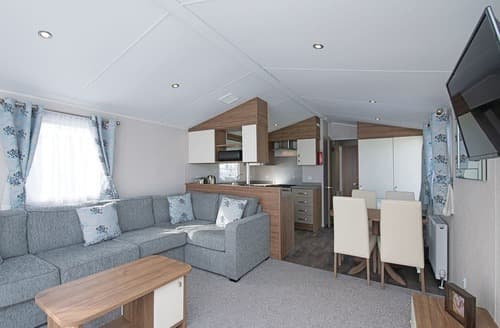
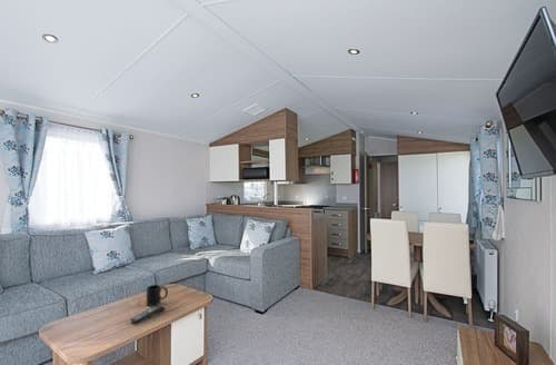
+ remote control [129,304,166,324]
+ mug [146,284,169,307]
